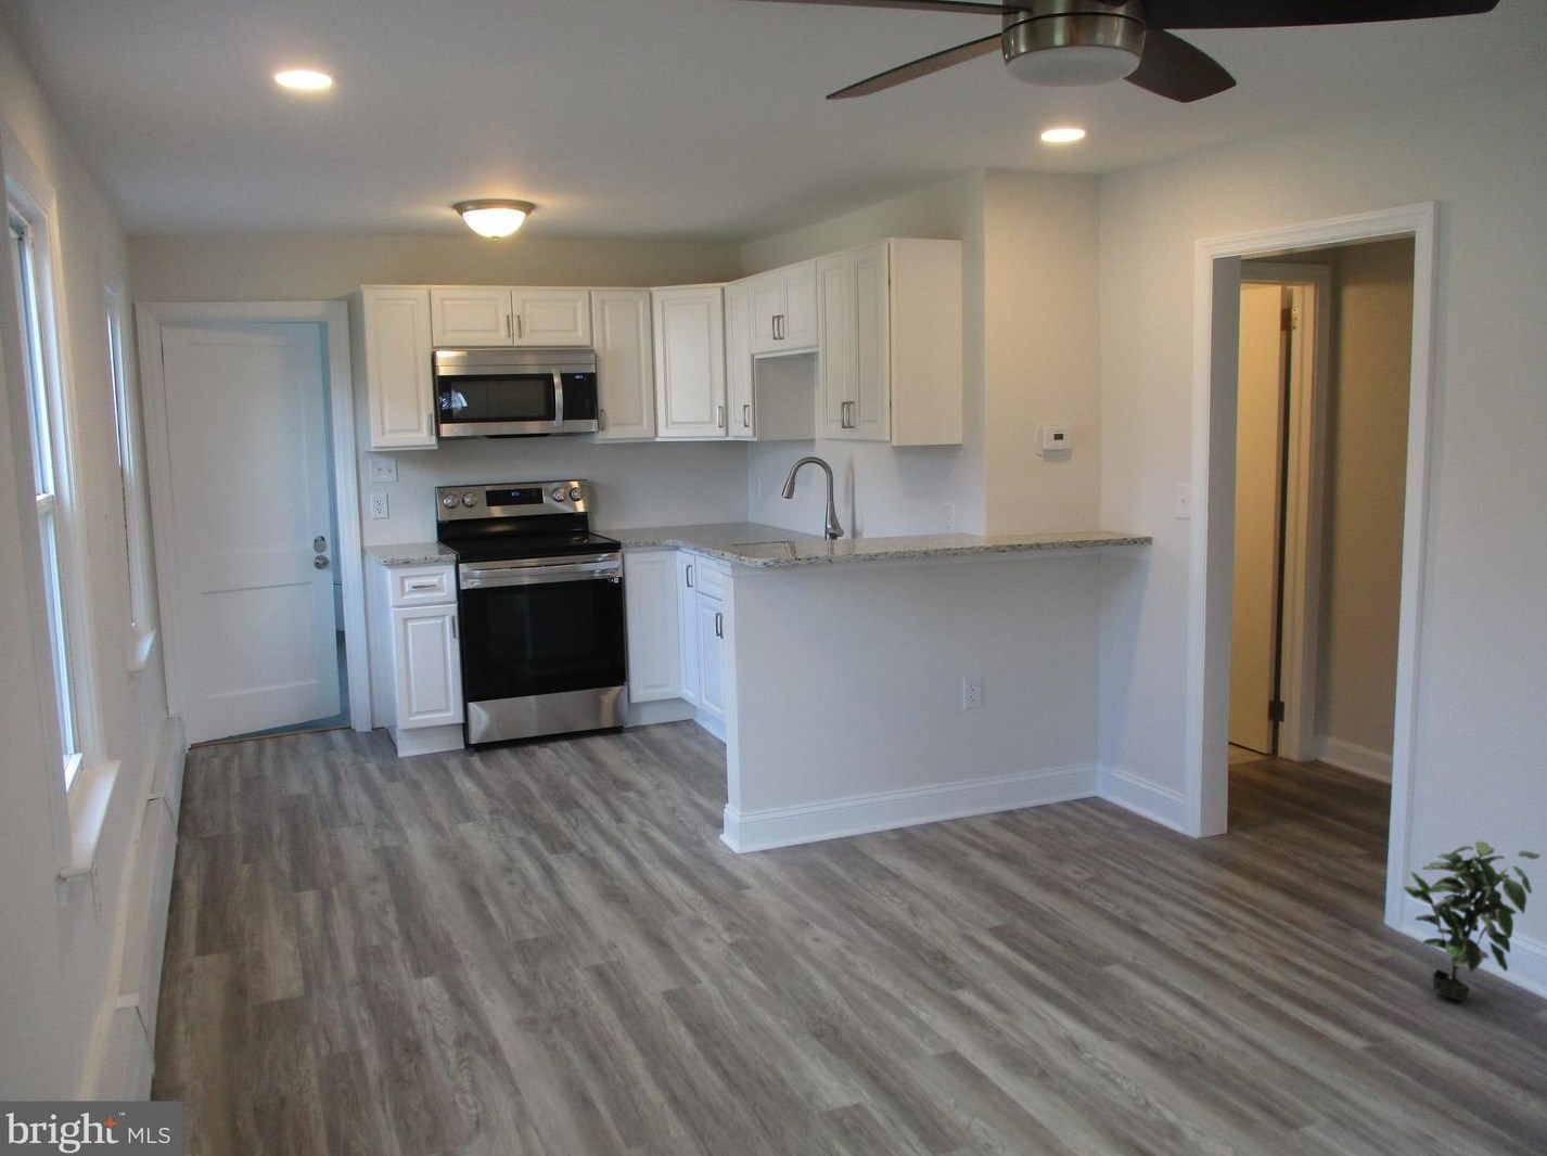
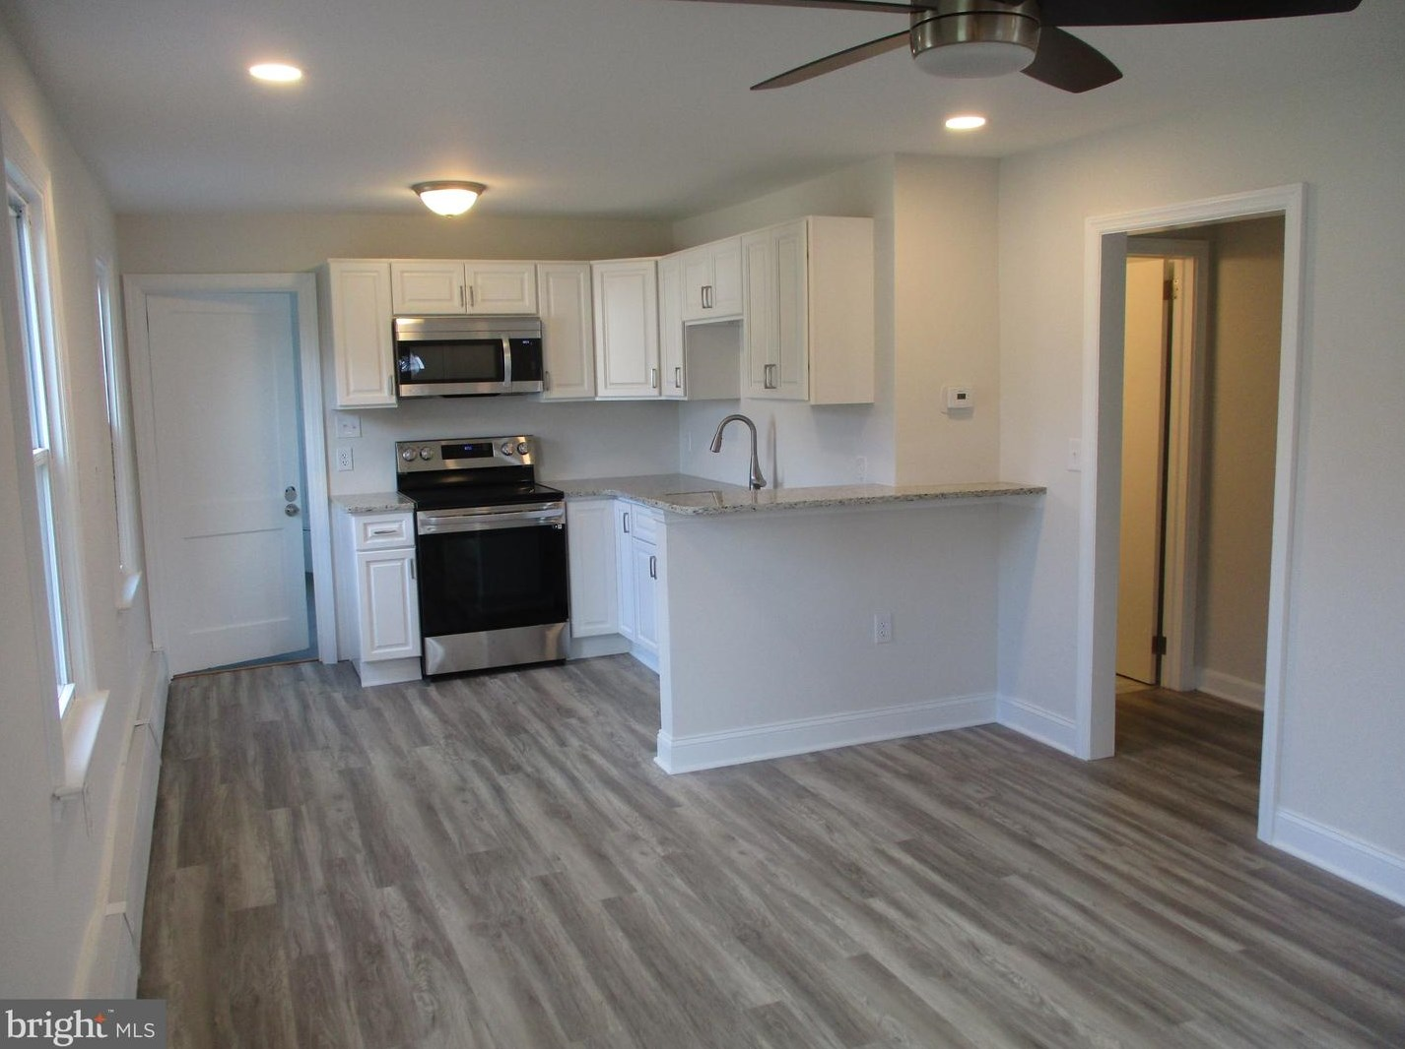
- potted plant [1402,840,1542,1002]
